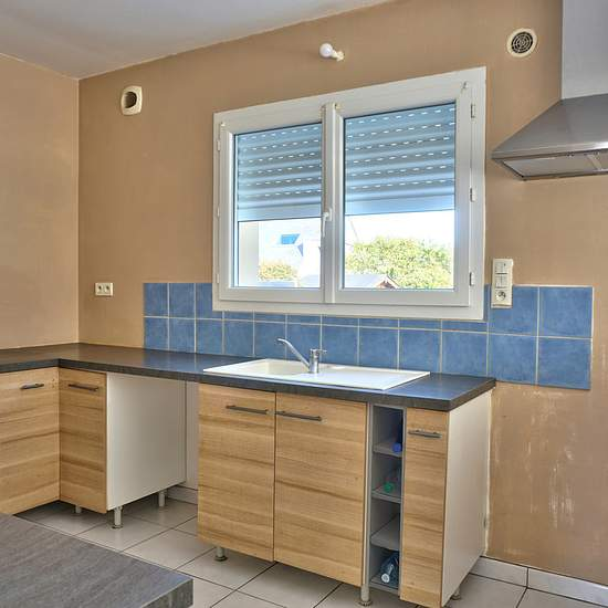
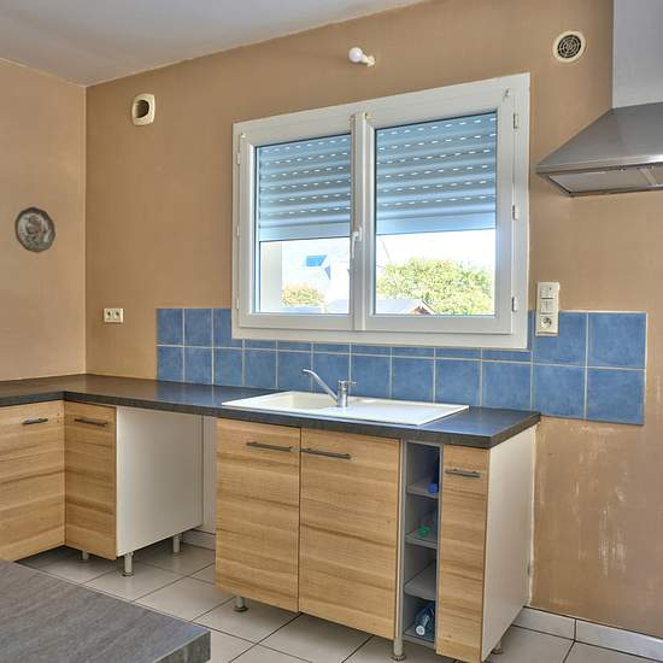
+ decorative plate [13,206,57,254]
